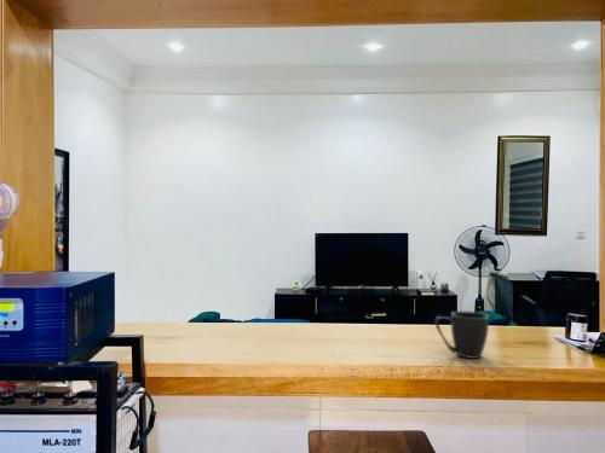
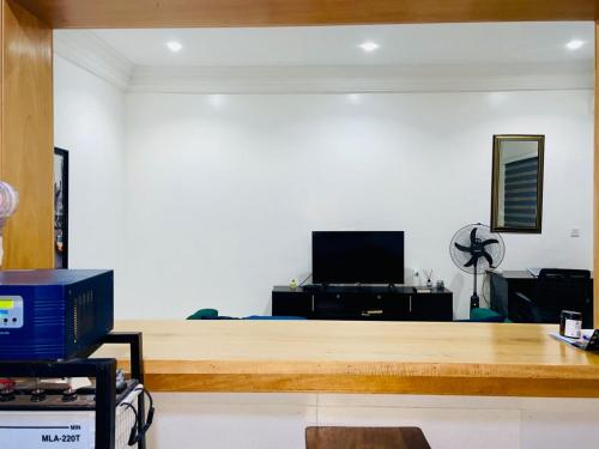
- mug [434,310,490,360]
